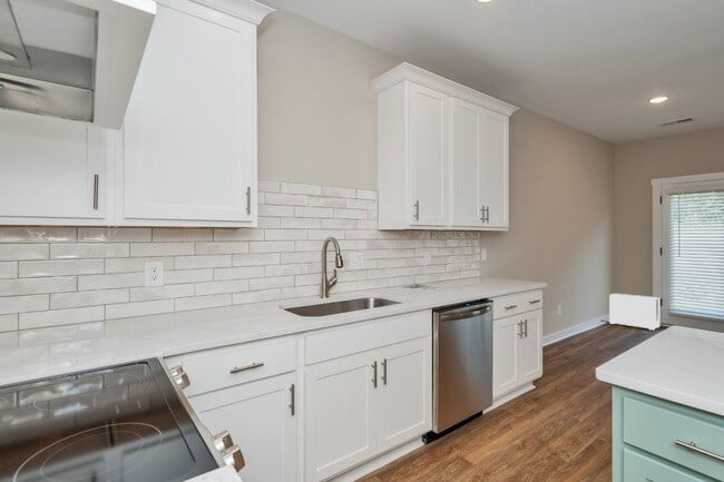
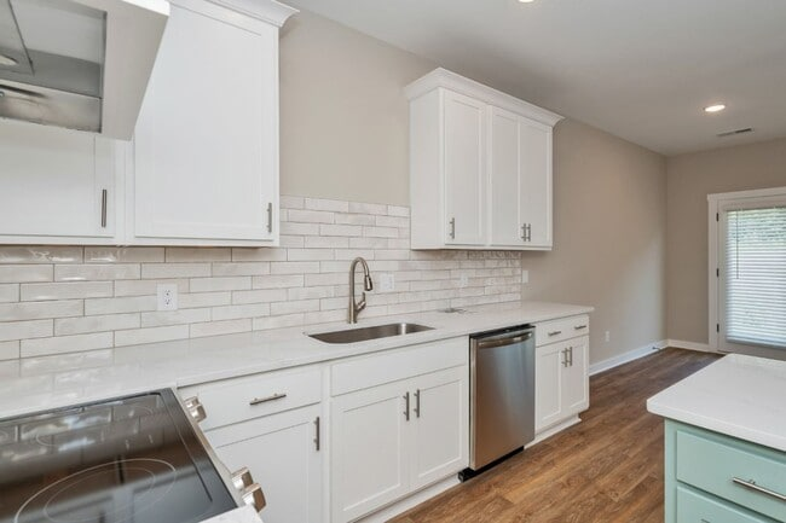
- air purifier [608,293,661,332]
